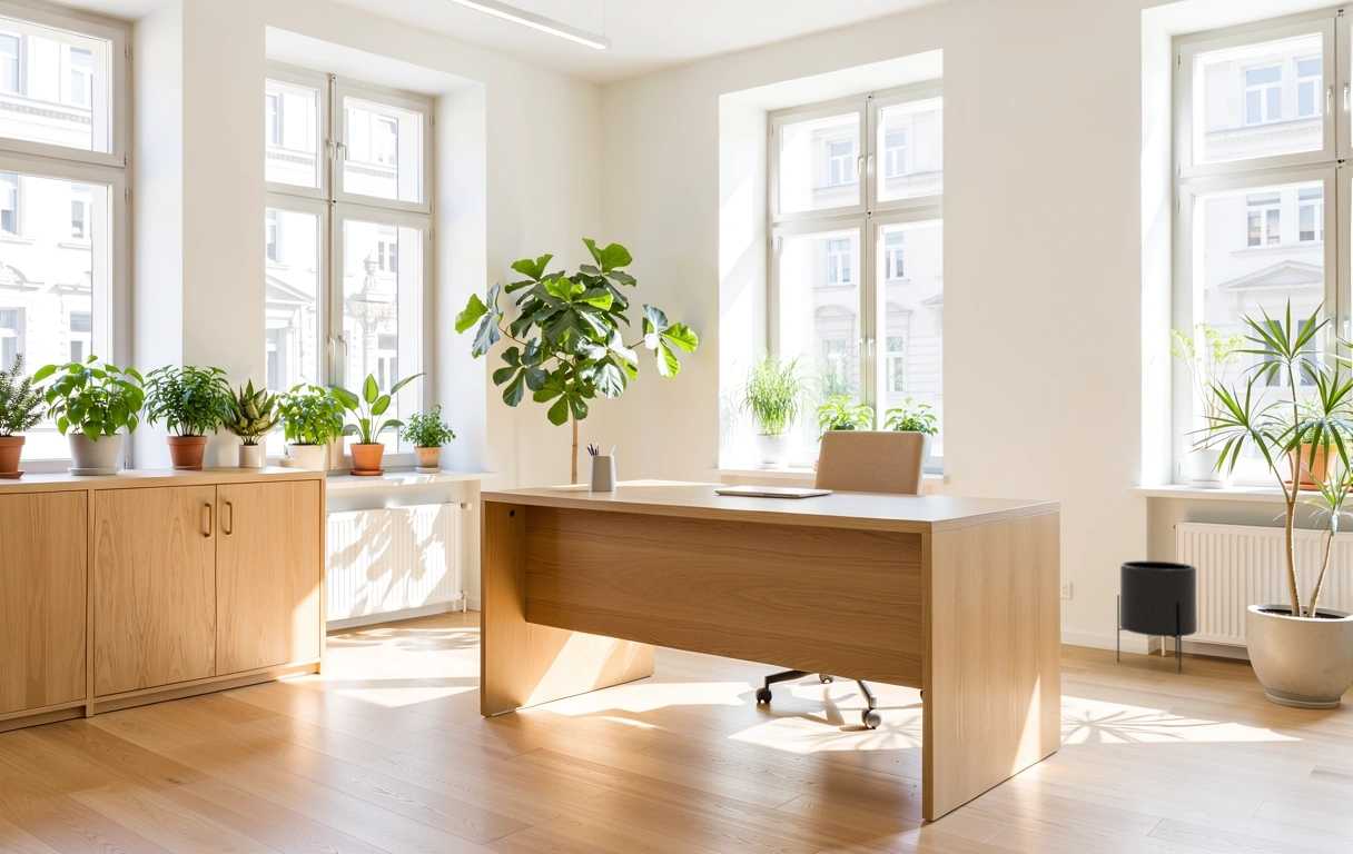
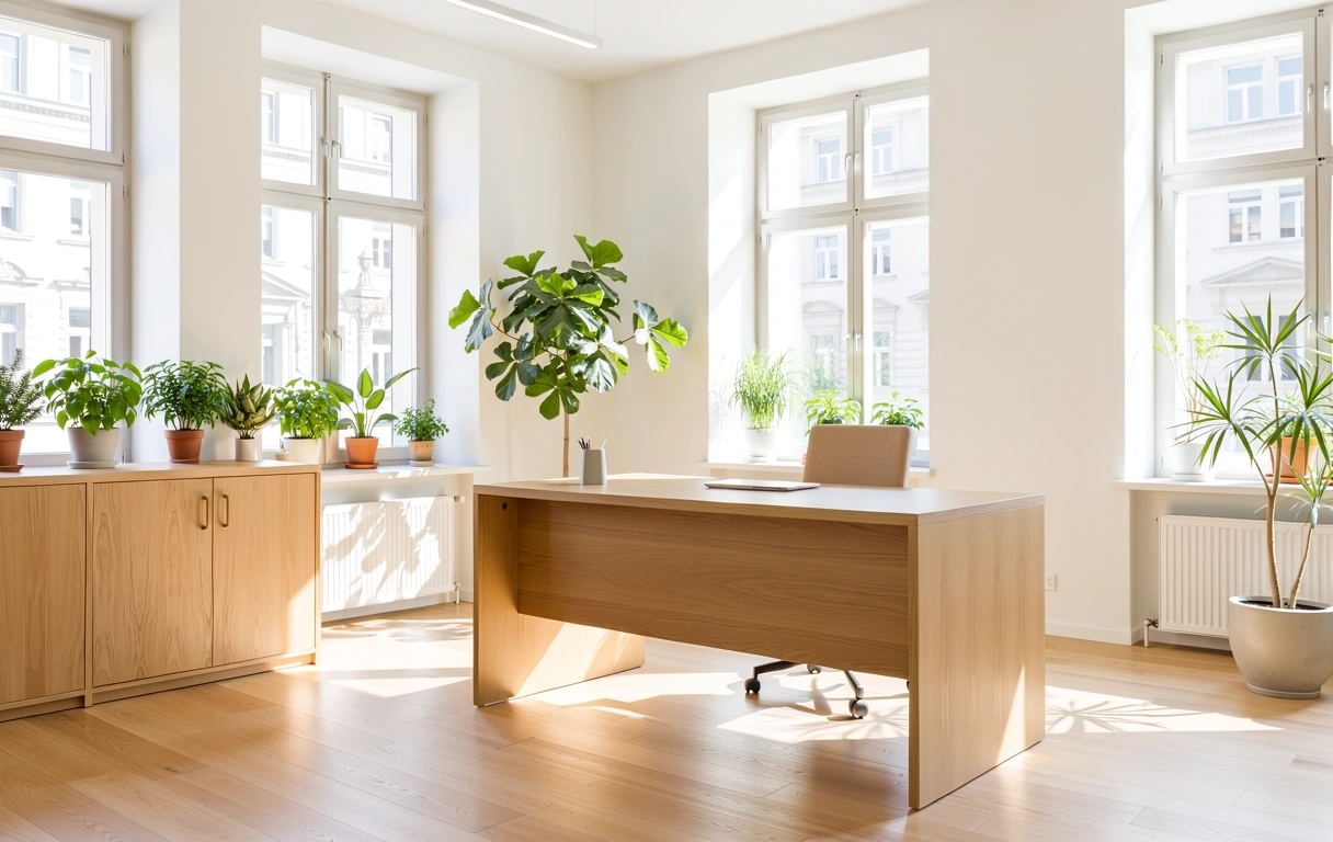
- planter [1116,560,1198,674]
